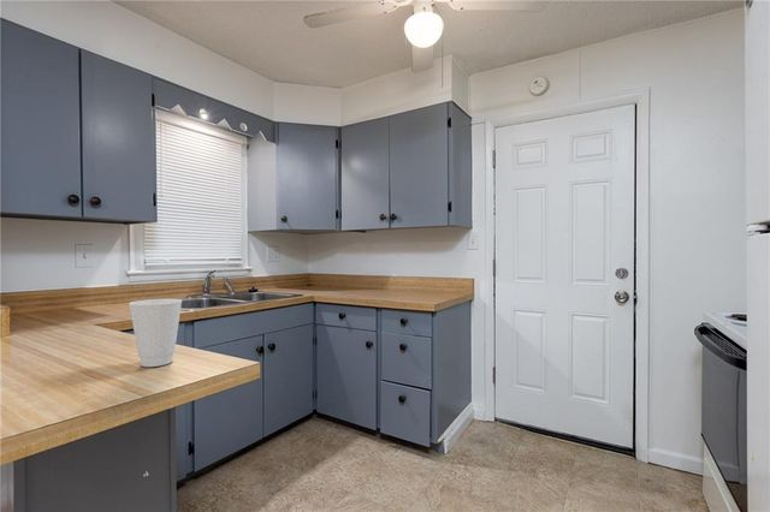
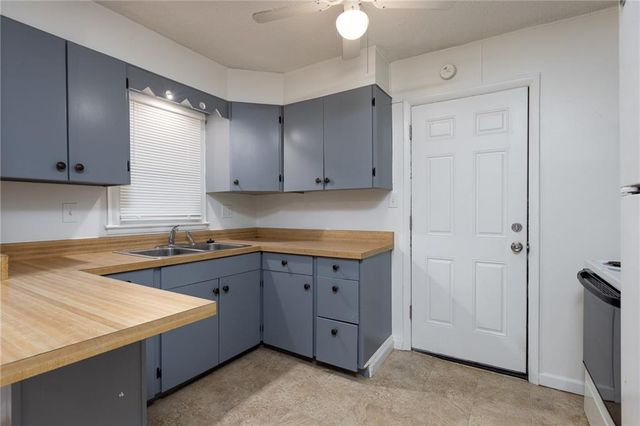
- cup [128,298,183,368]
